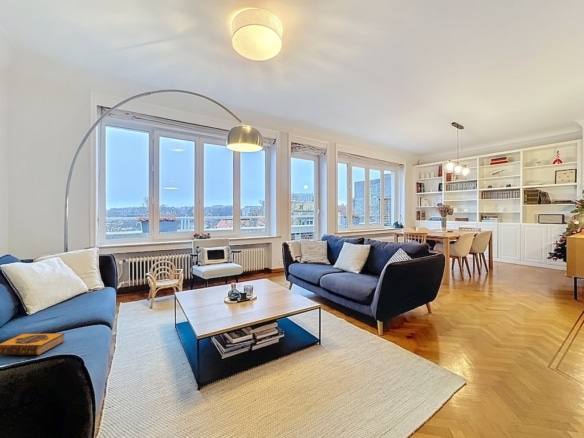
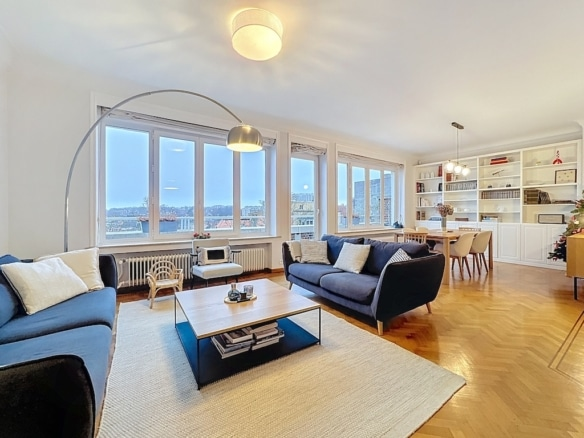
- hardback book [0,332,66,356]
